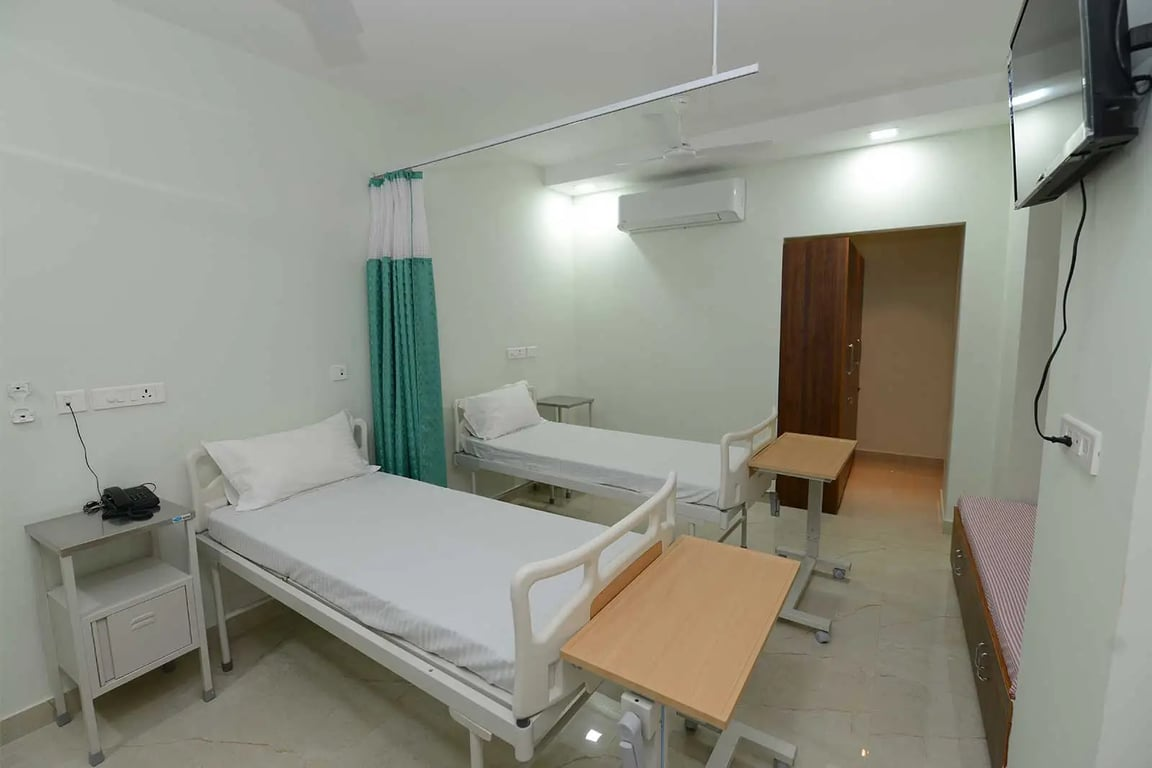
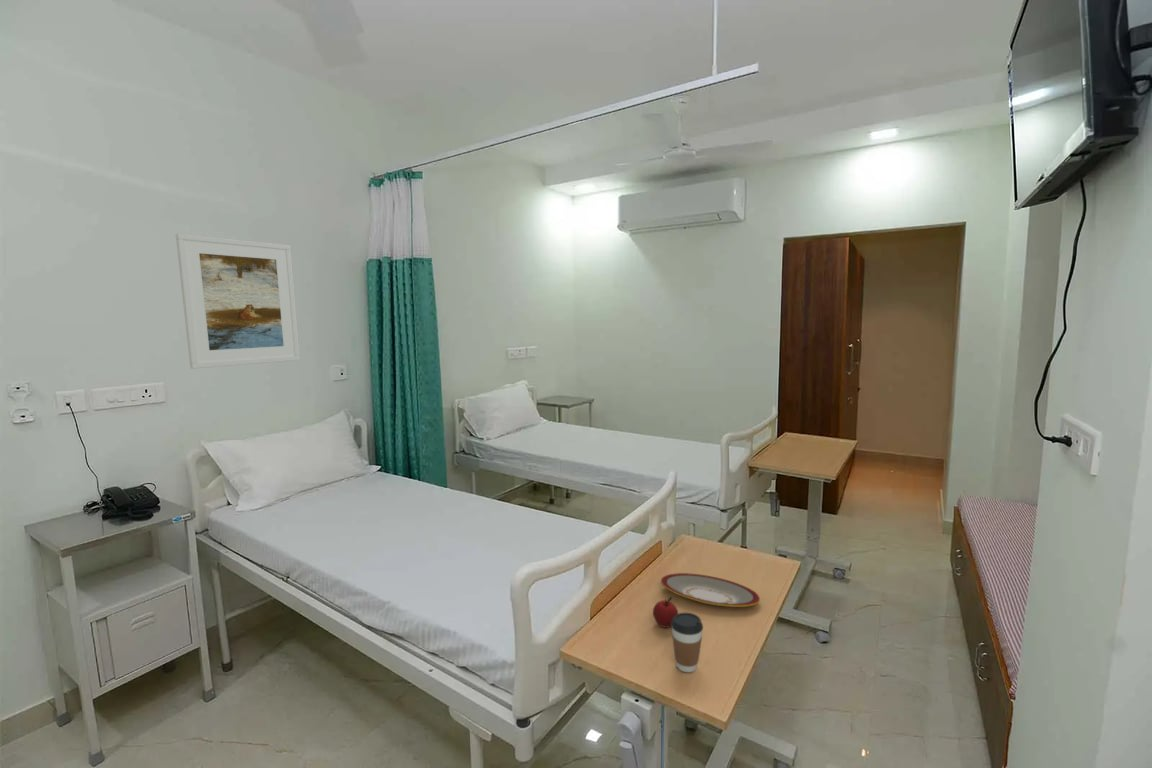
+ plate [660,572,761,608]
+ apple [652,595,679,629]
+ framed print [175,232,301,370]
+ coffee cup [671,612,704,673]
